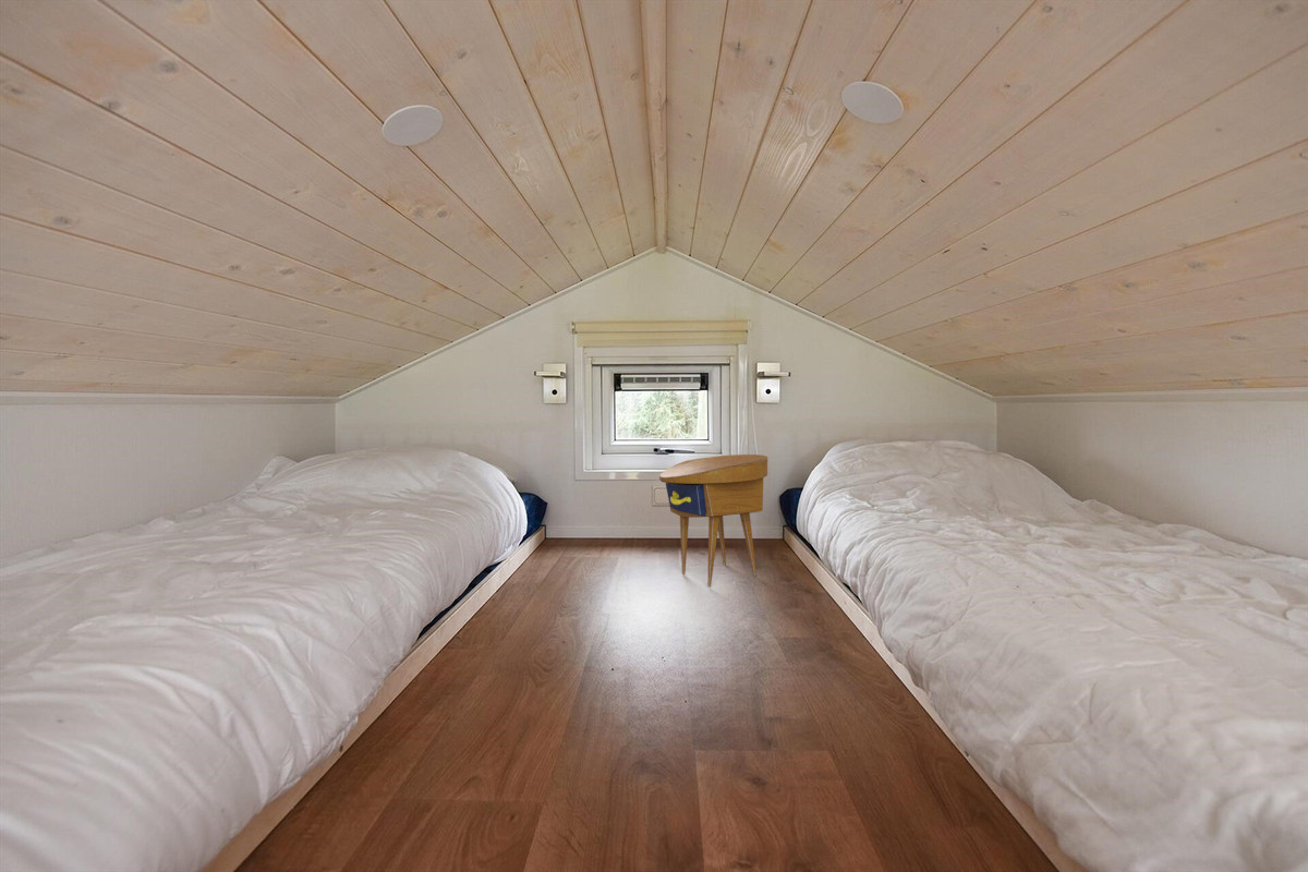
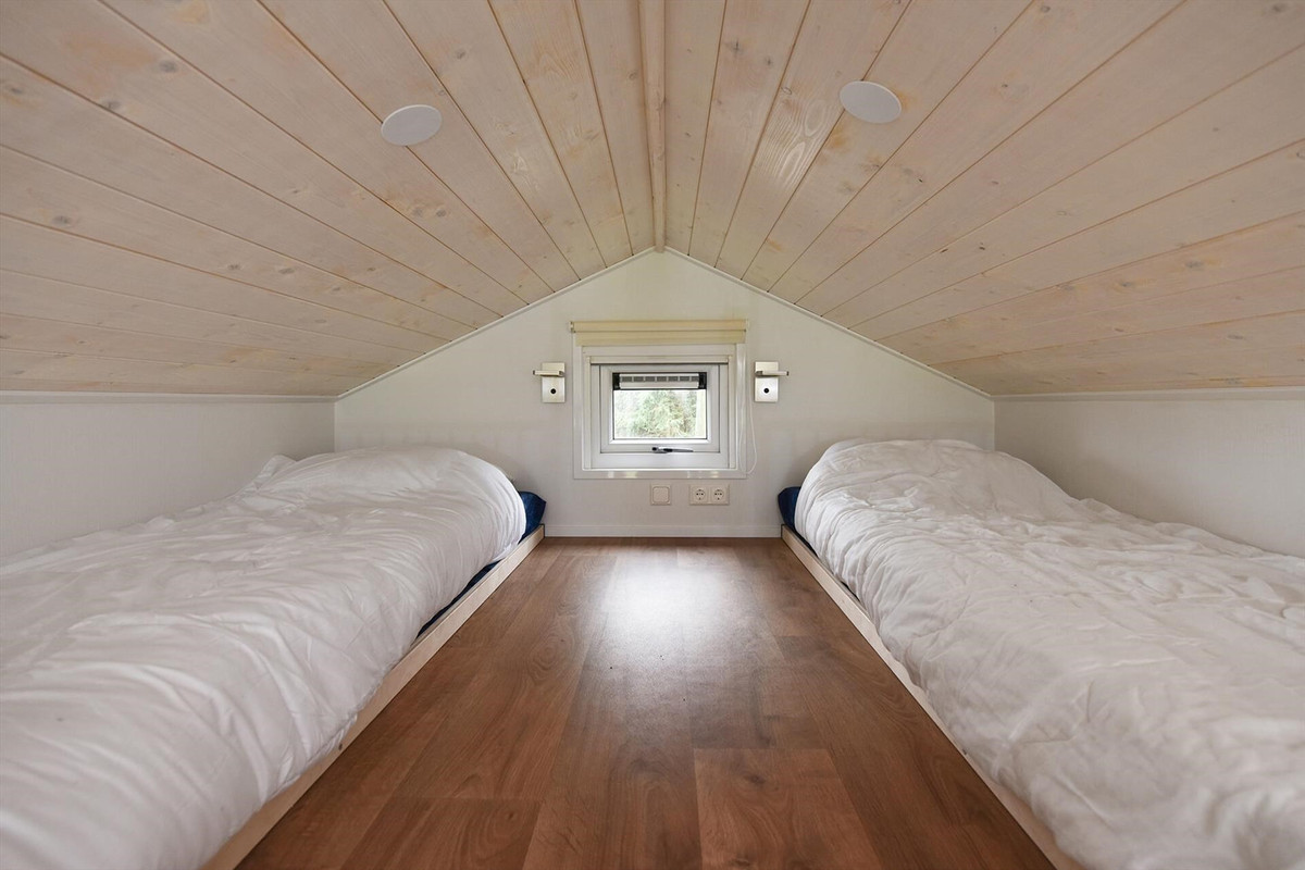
- side table [658,453,768,588]
